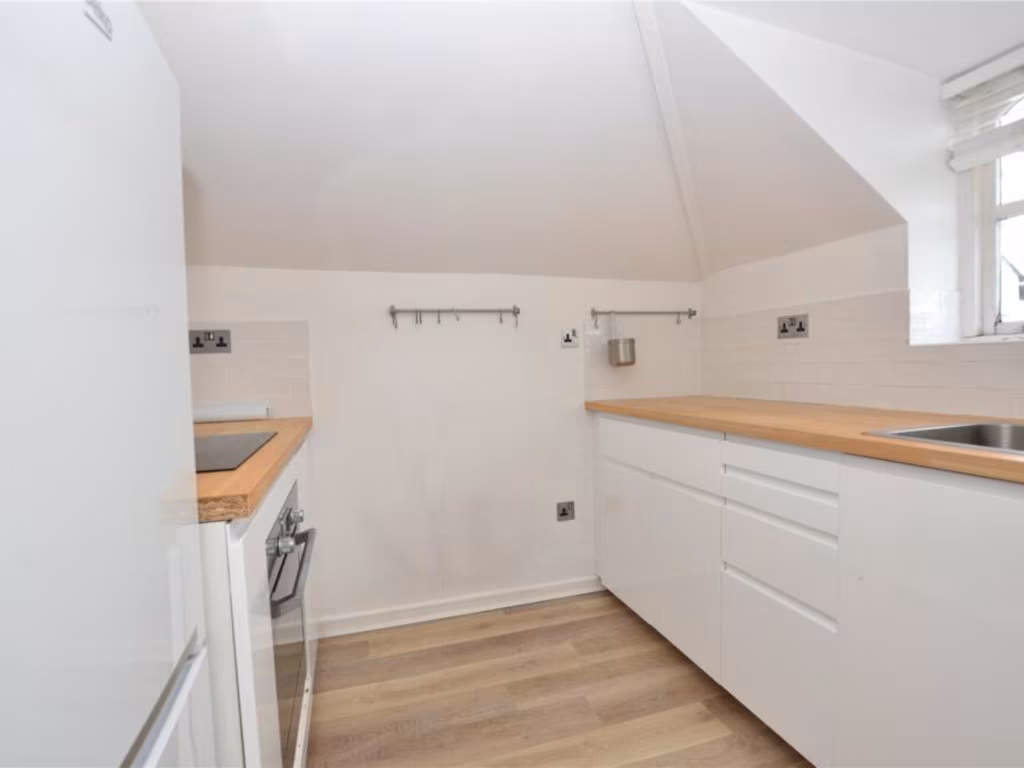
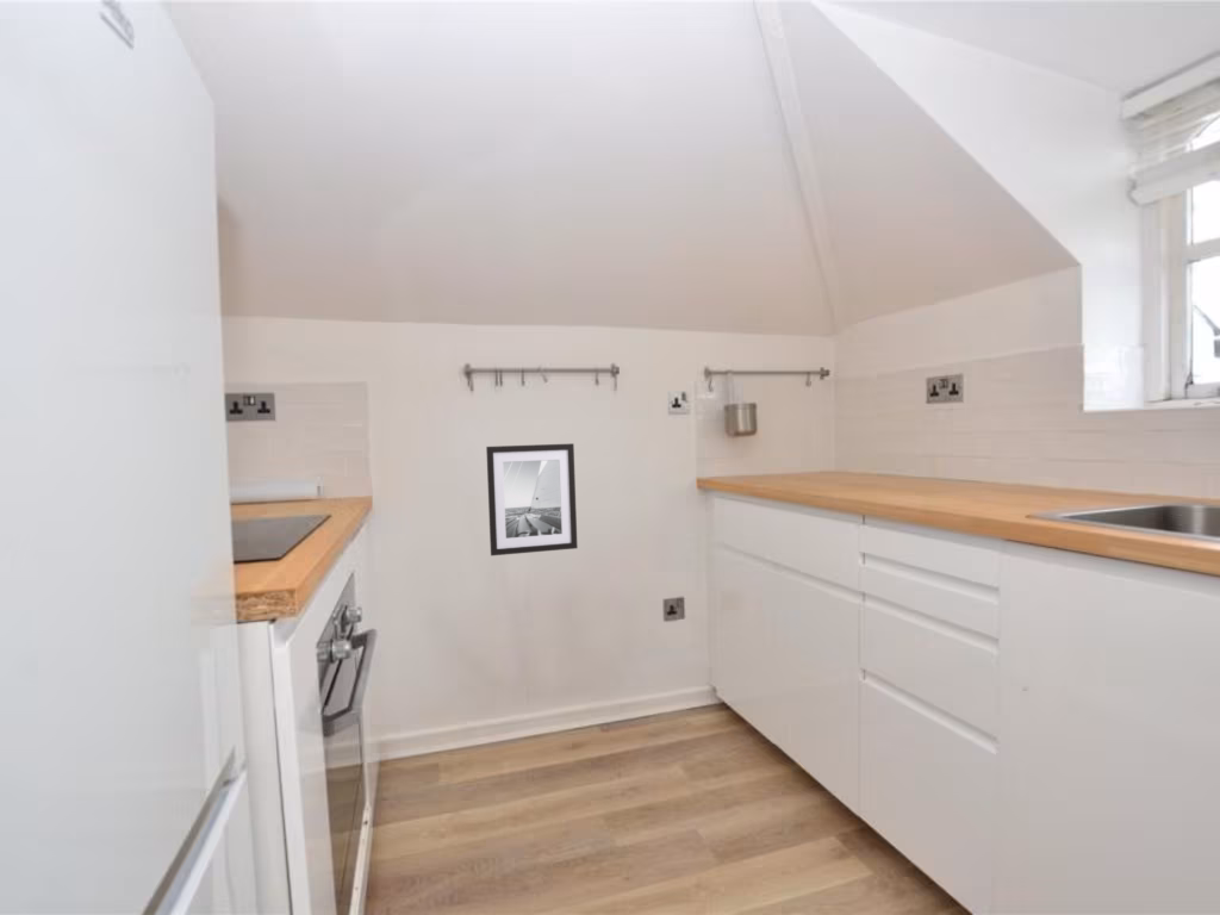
+ wall art [485,442,579,556]
